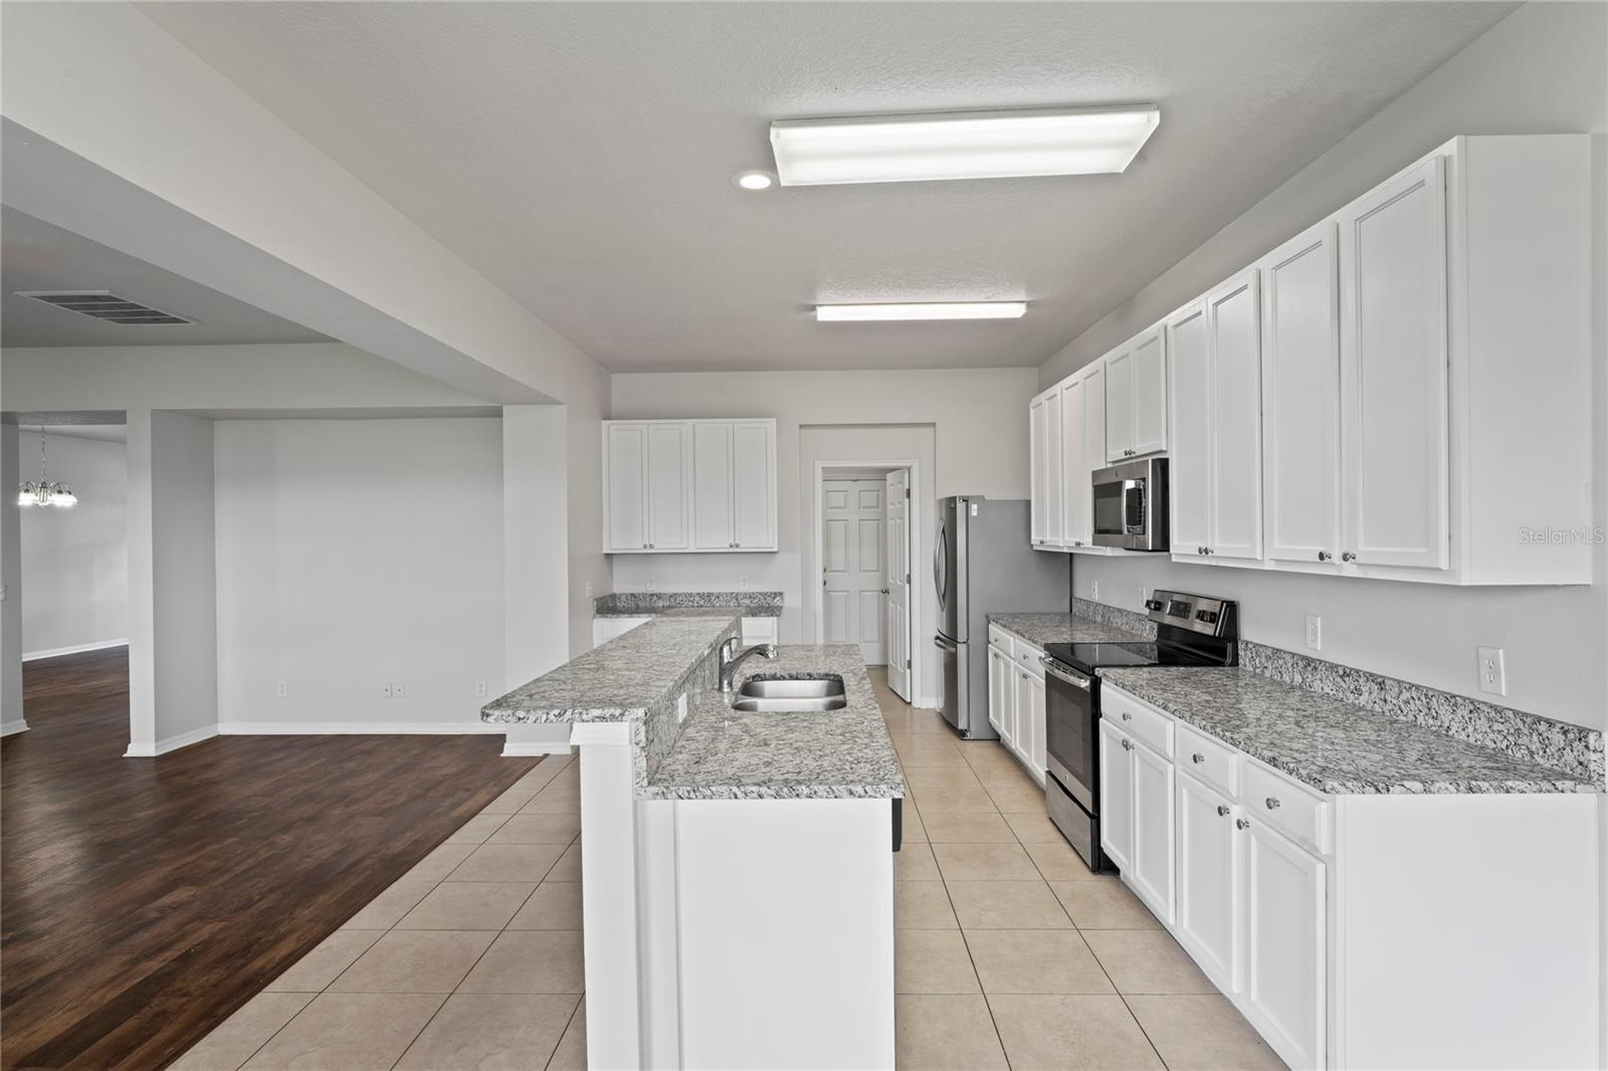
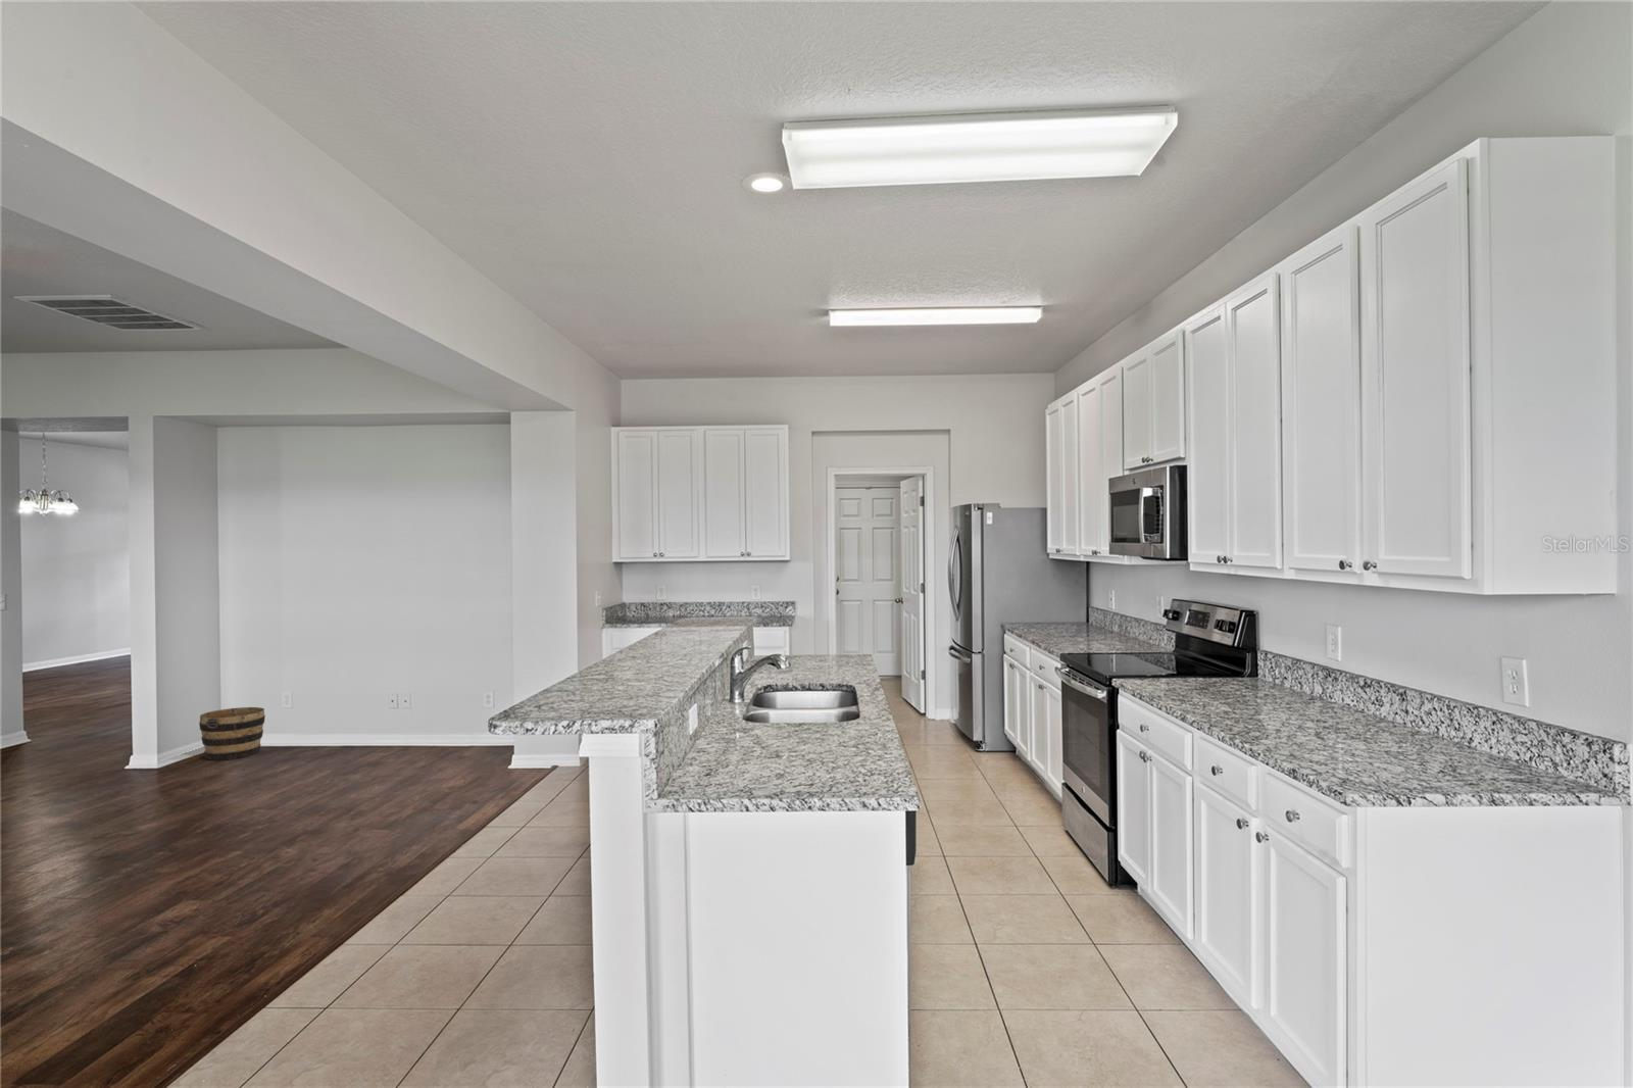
+ bucket [198,707,266,761]
